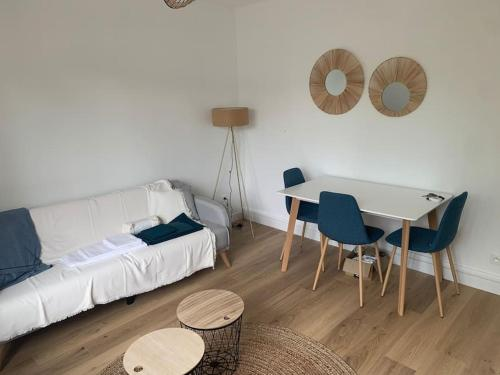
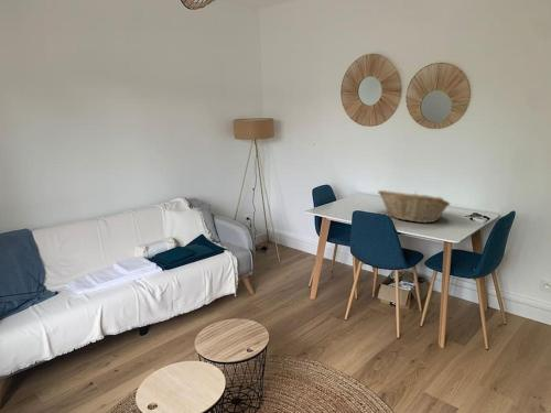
+ fruit basket [377,189,452,224]
